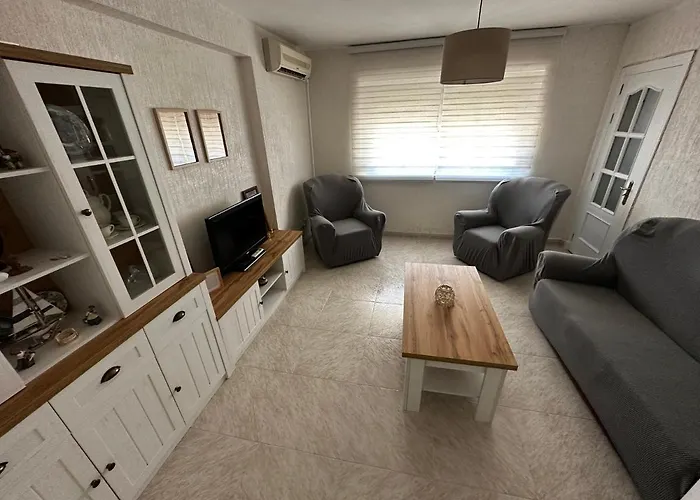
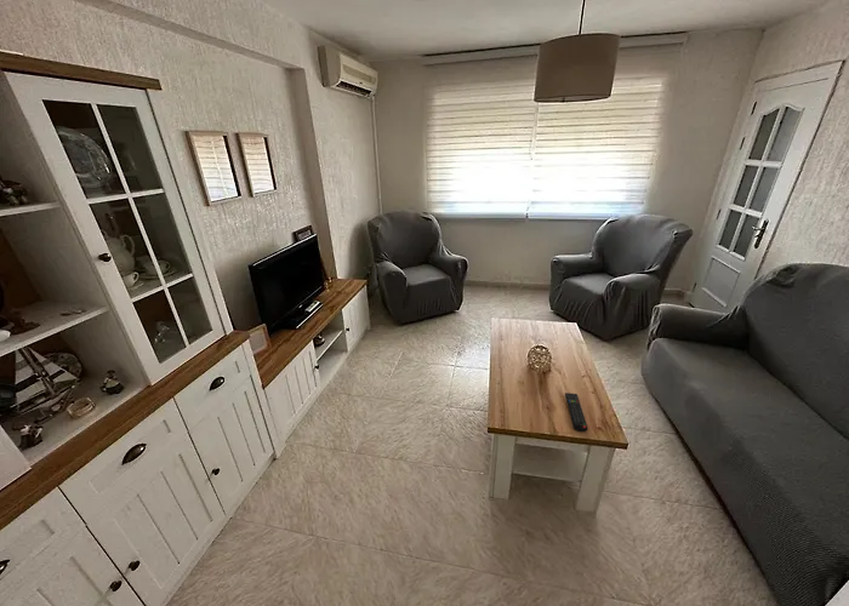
+ remote control [564,391,589,433]
